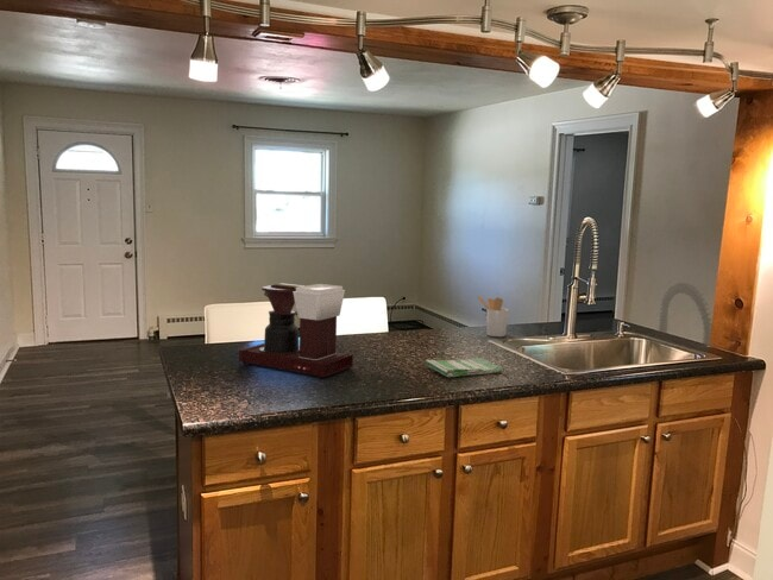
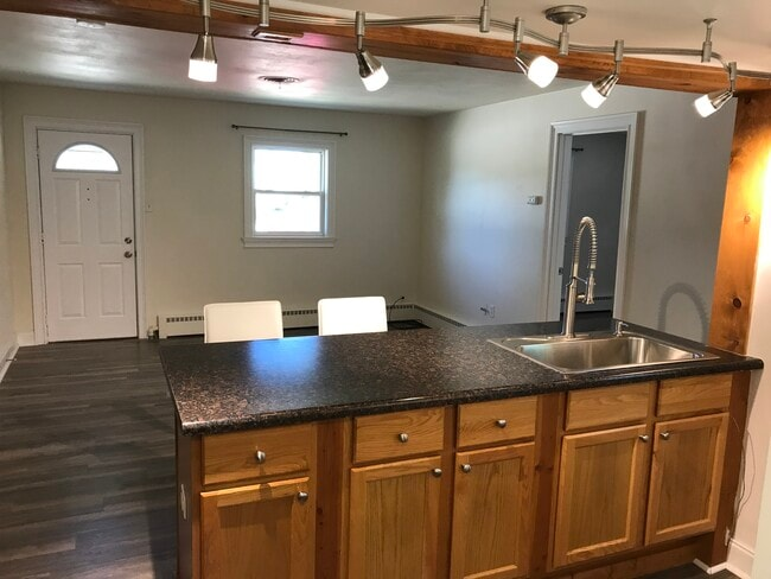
- dish towel [425,357,504,378]
- coffee maker [238,283,354,379]
- utensil holder [477,295,509,338]
